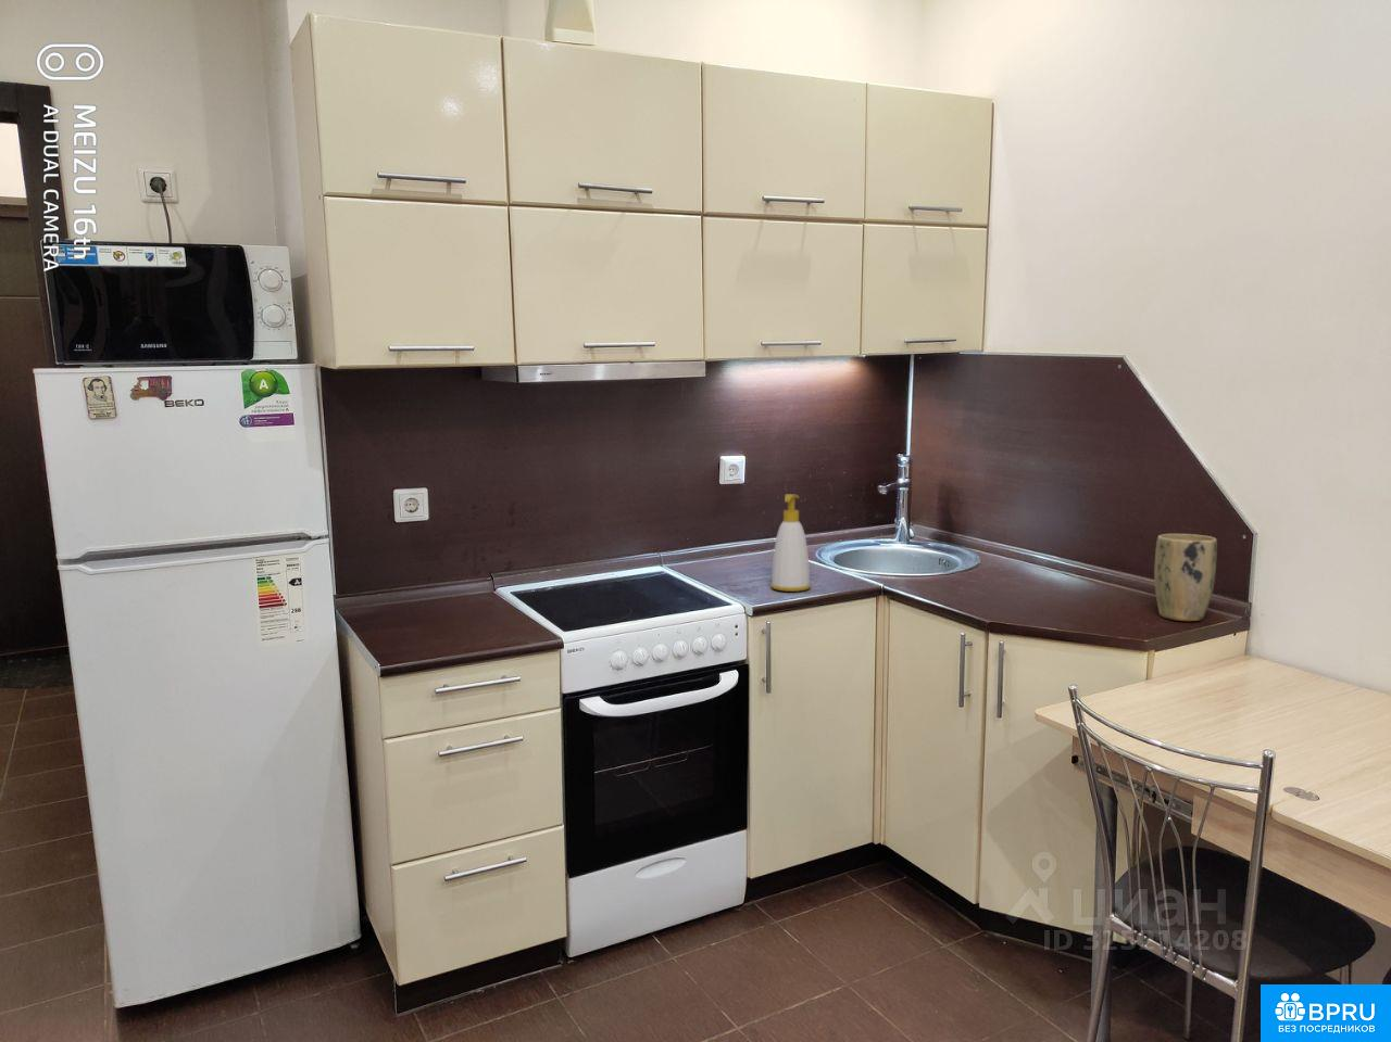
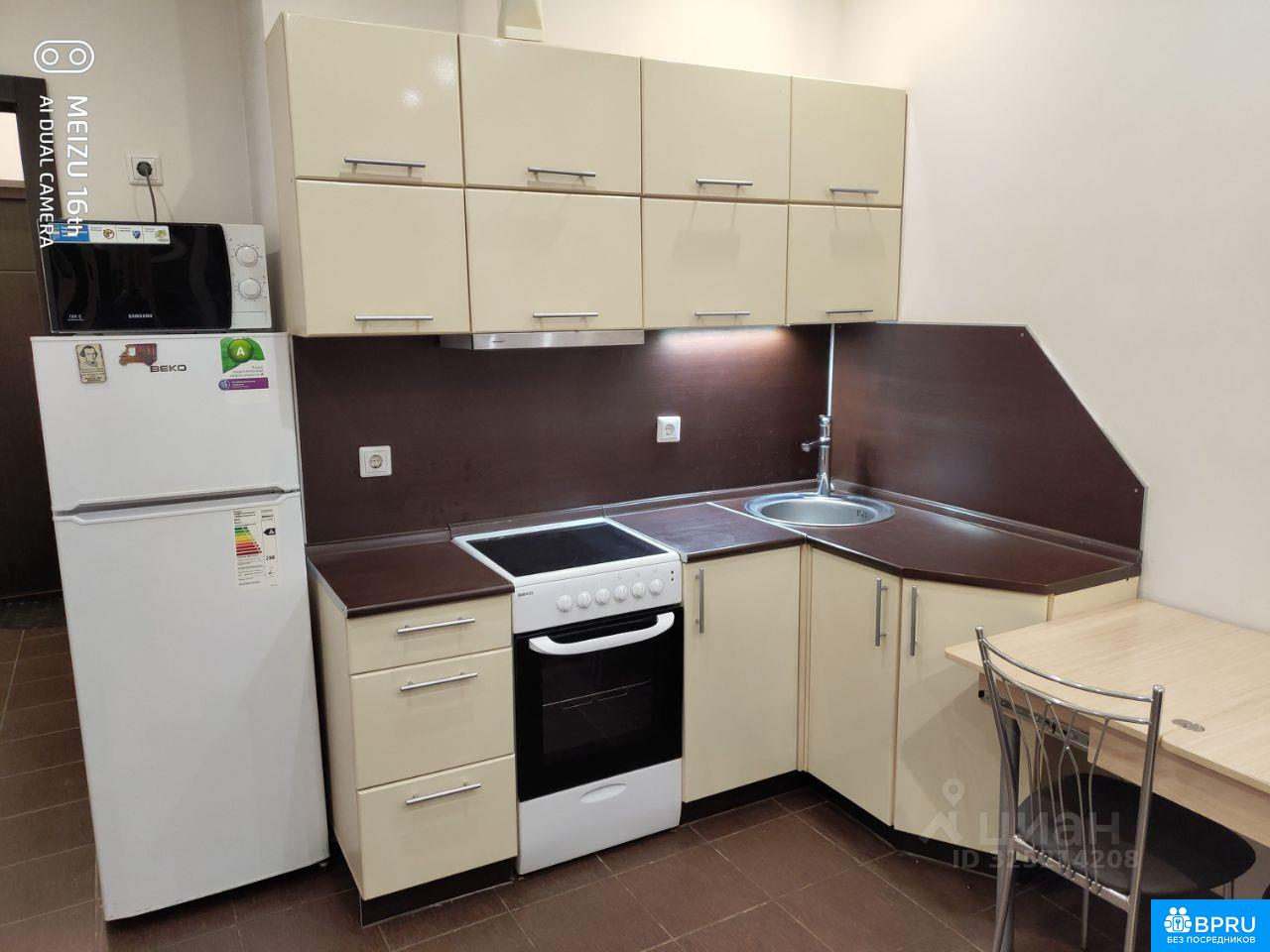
- plant pot [1153,533,1218,622]
- soap bottle [769,493,812,592]
